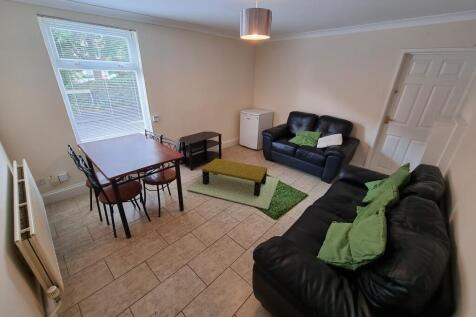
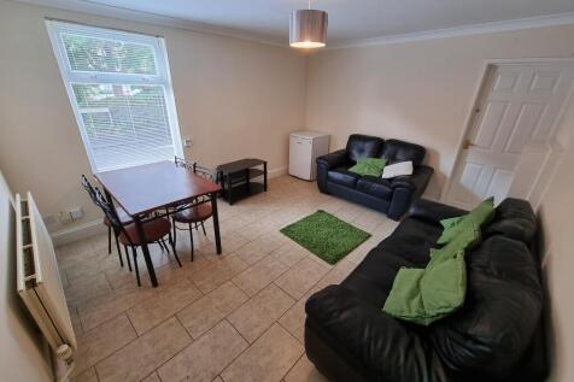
- coffee table [187,157,280,211]
